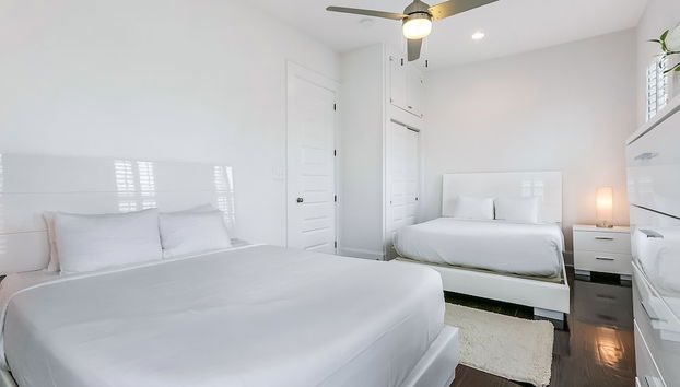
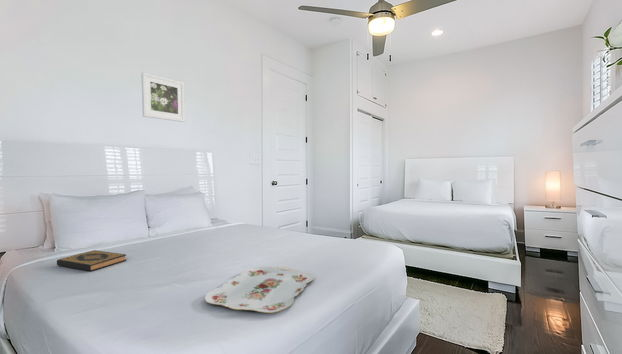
+ serving tray [204,266,315,314]
+ hardback book [56,249,127,272]
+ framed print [141,71,186,123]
